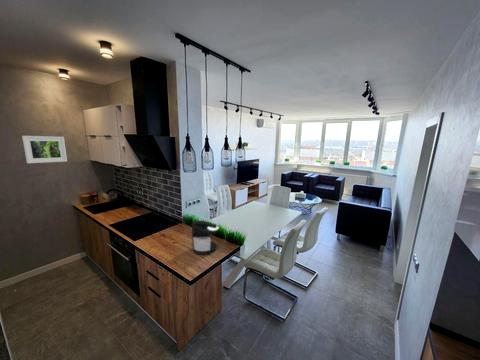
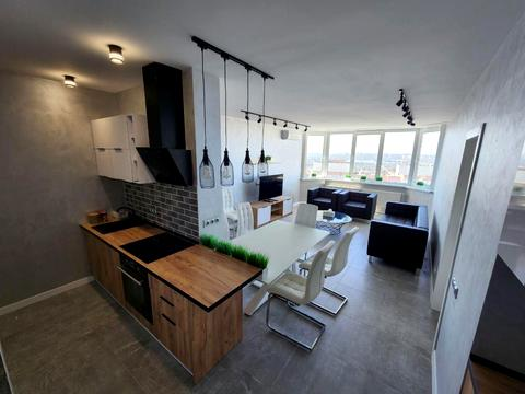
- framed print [21,135,68,164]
- coffee maker [191,220,219,256]
